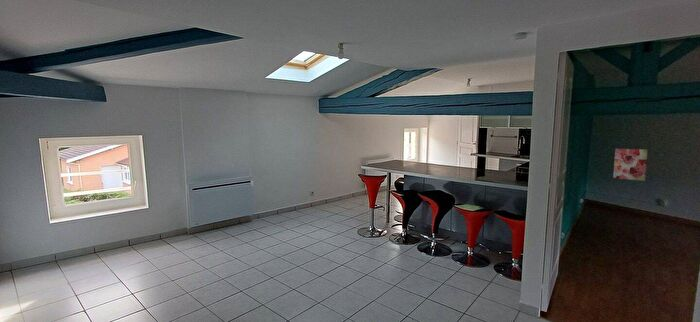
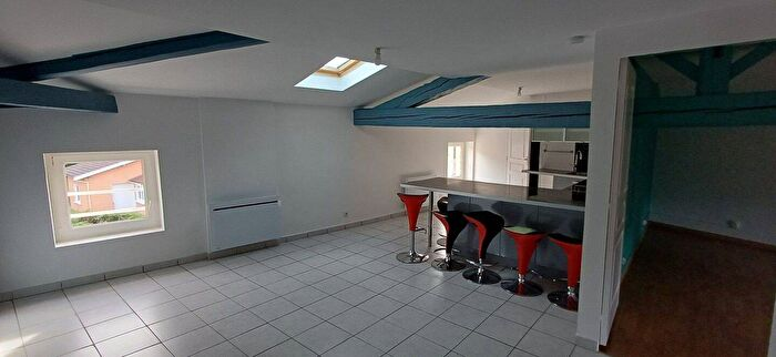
- wall art [612,148,649,182]
